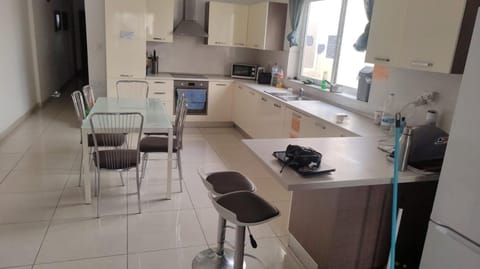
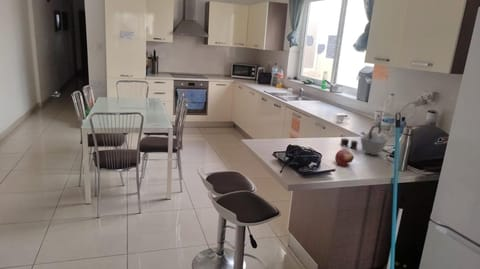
+ kettle [339,123,388,156]
+ fruit [334,149,355,167]
